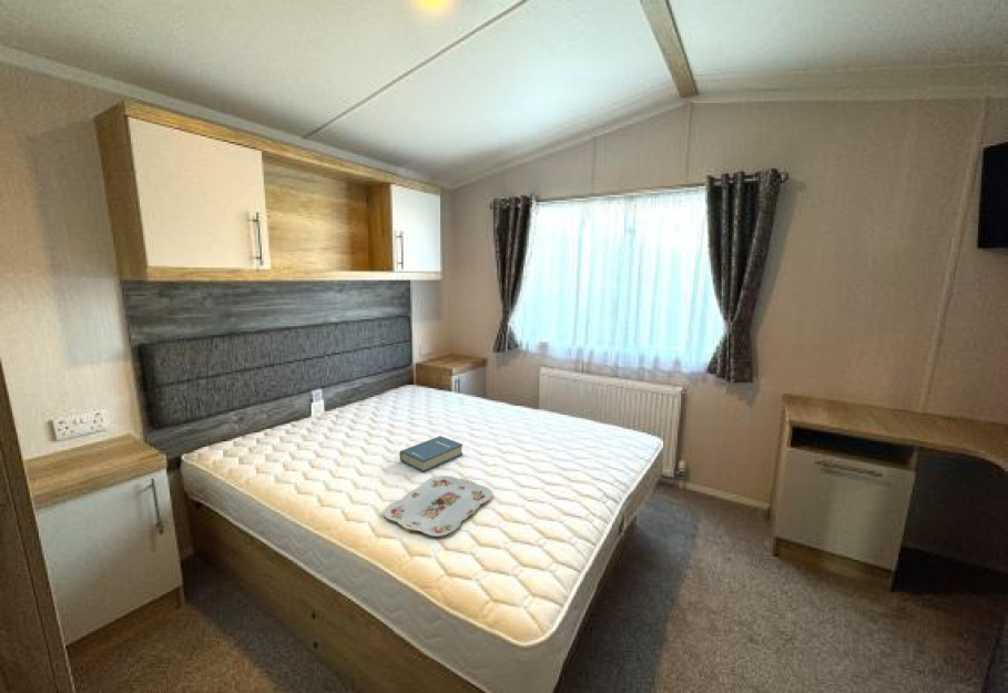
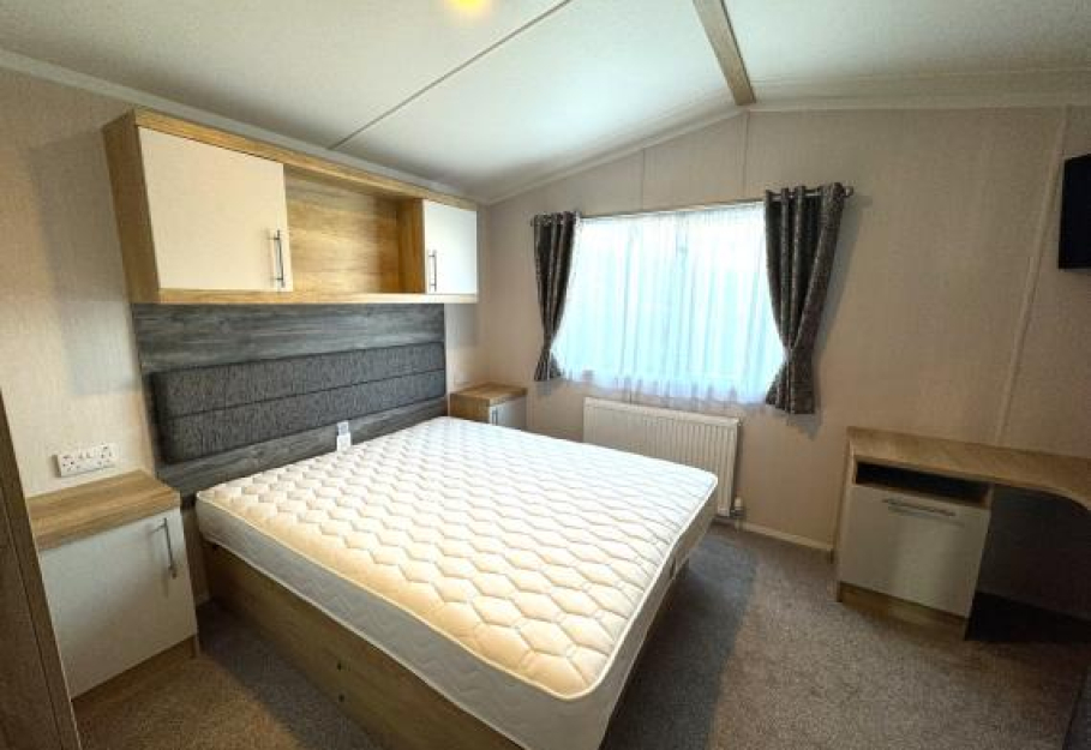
- serving tray [383,475,493,538]
- hardback book [398,435,464,473]
